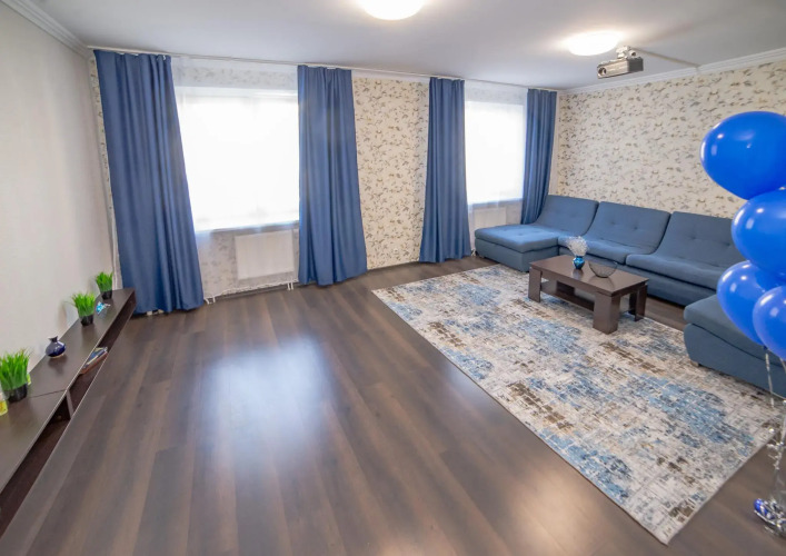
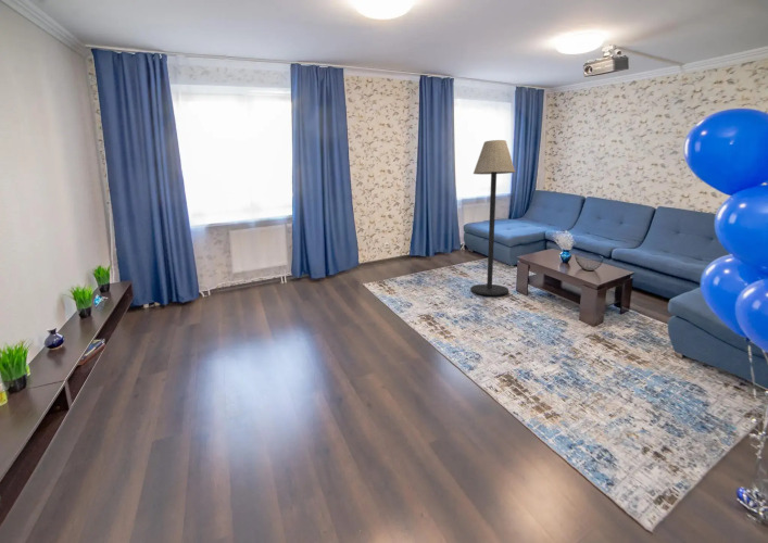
+ floor lamp [469,139,516,296]
